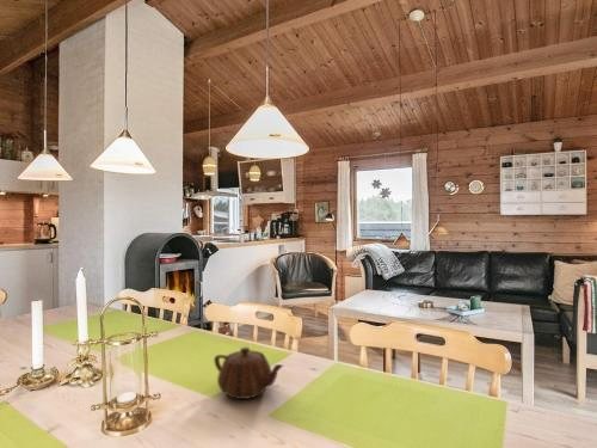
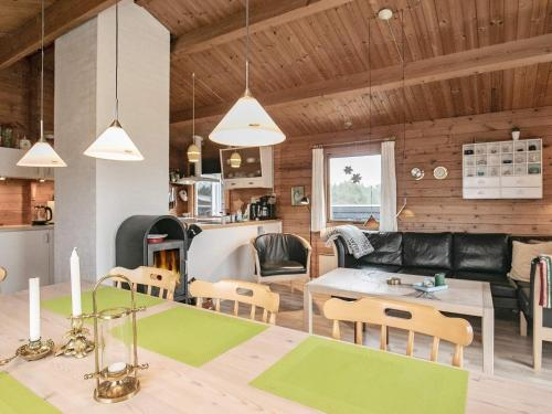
- teapot [213,346,285,400]
